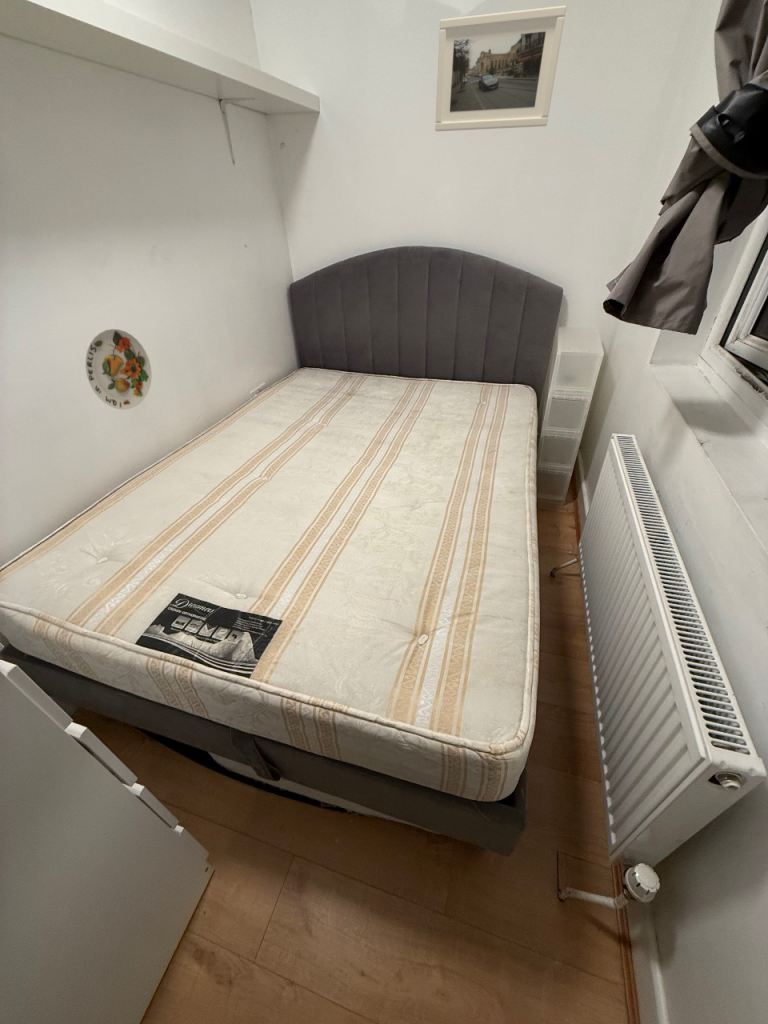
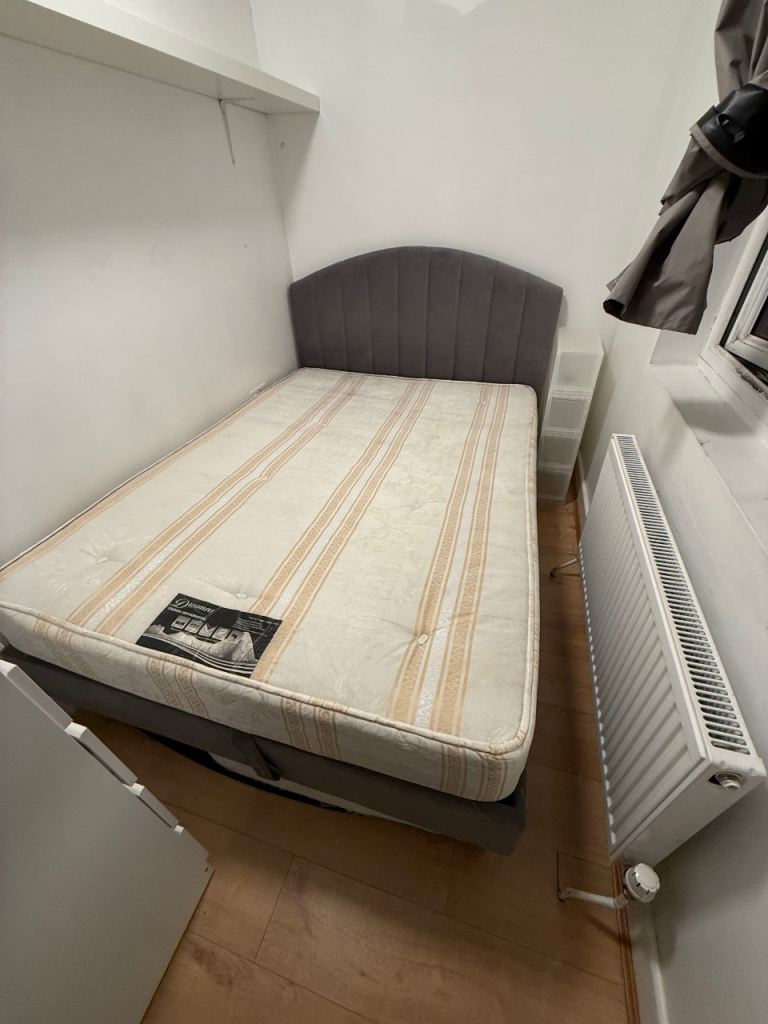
- decorative plate [85,328,153,411]
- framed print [434,5,567,132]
